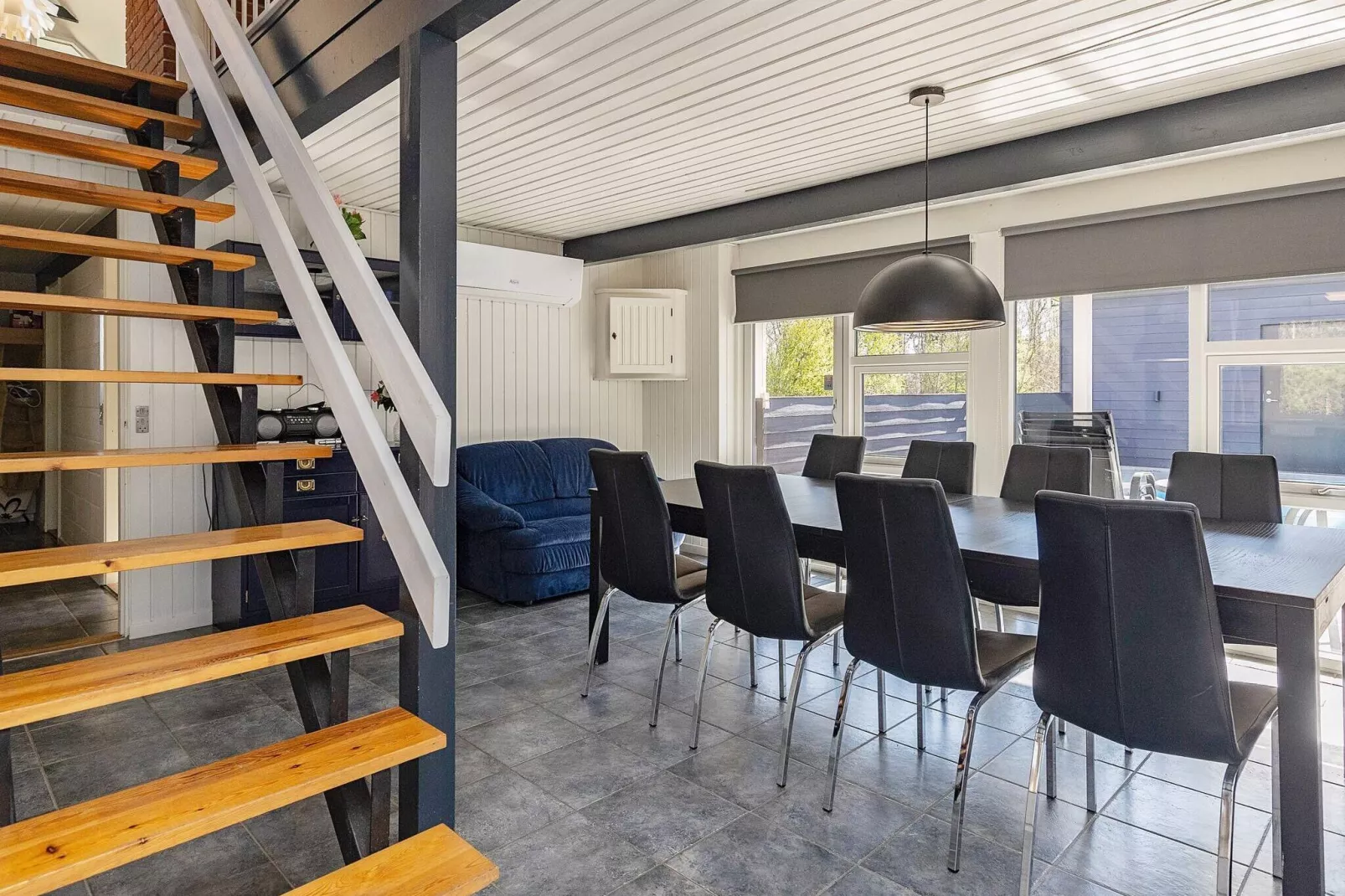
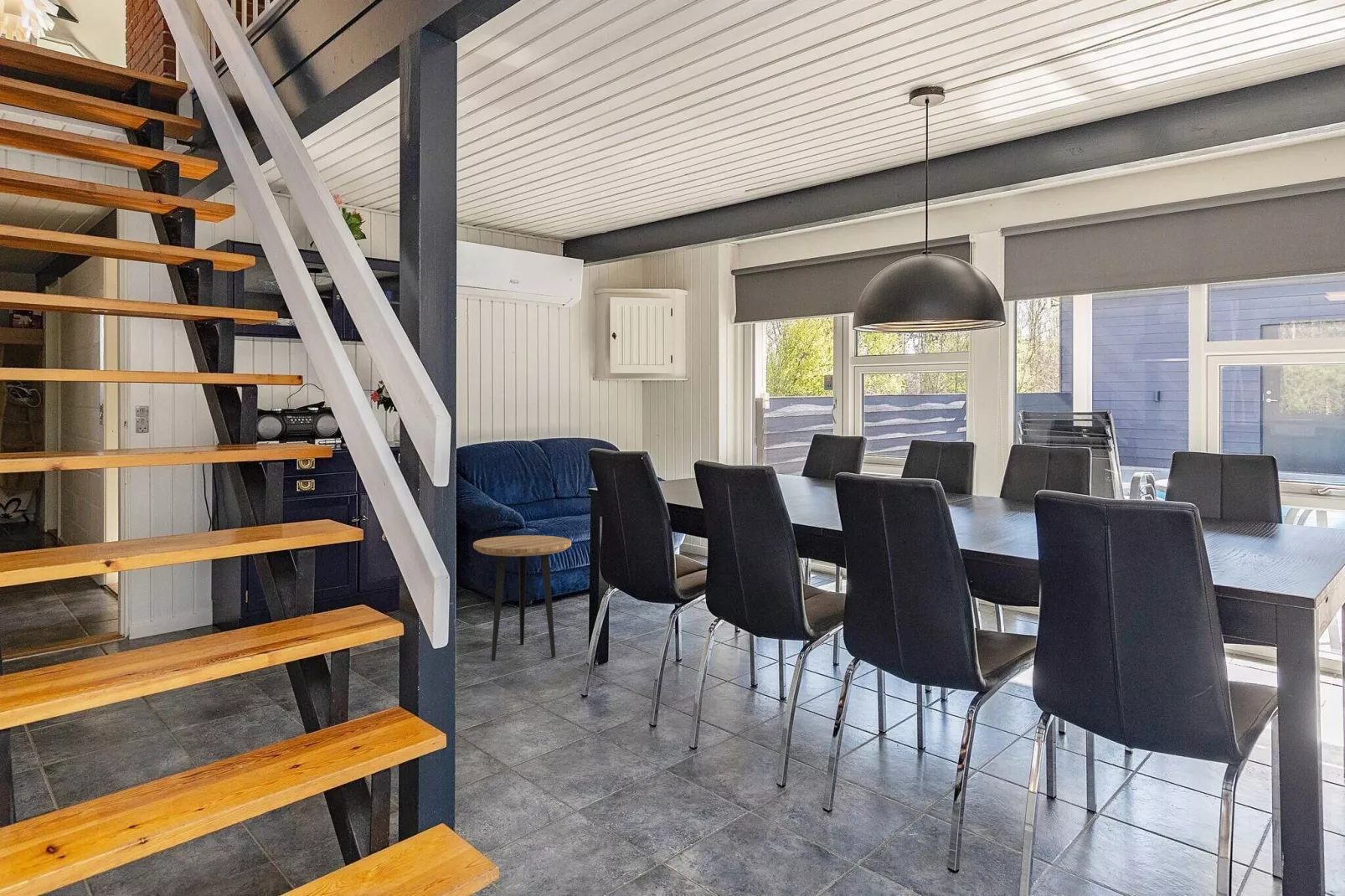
+ side table [472,534,572,662]
